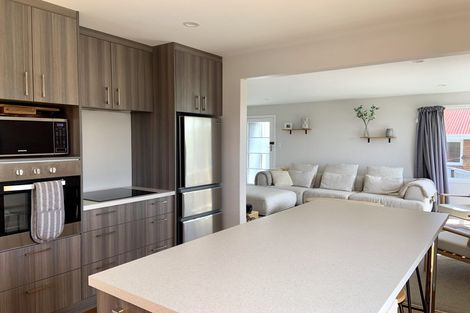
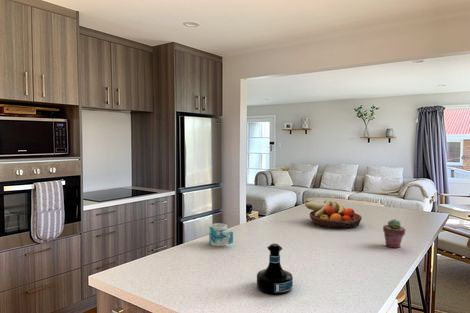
+ mug [208,222,234,247]
+ tequila bottle [256,243,294,296]
+ potted succulent [382,218,406,249]
+ fruit bowl [304,199,363,229]
